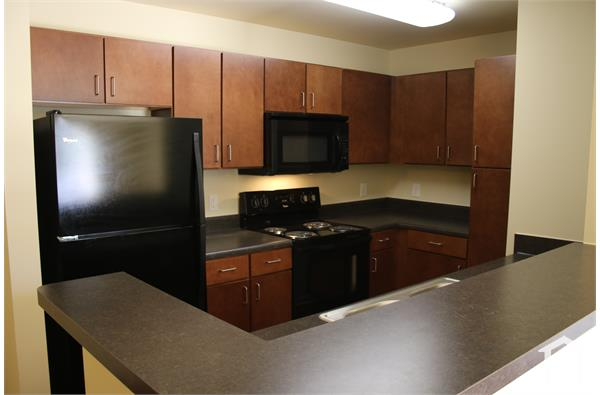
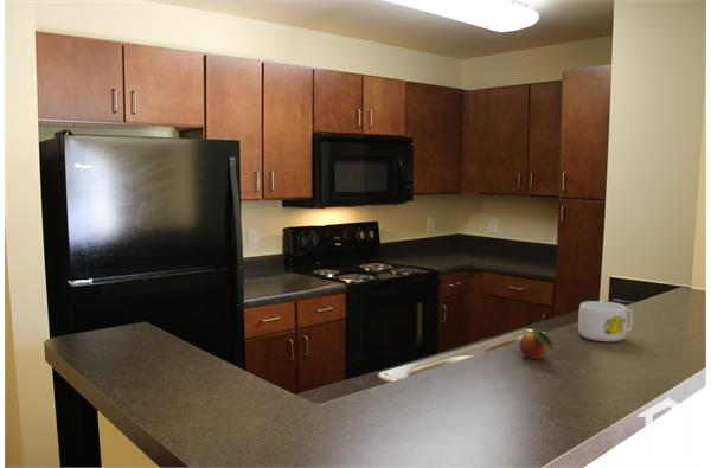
+ fruit [519,322,556,360]
+ mug [577,300,634,342]
